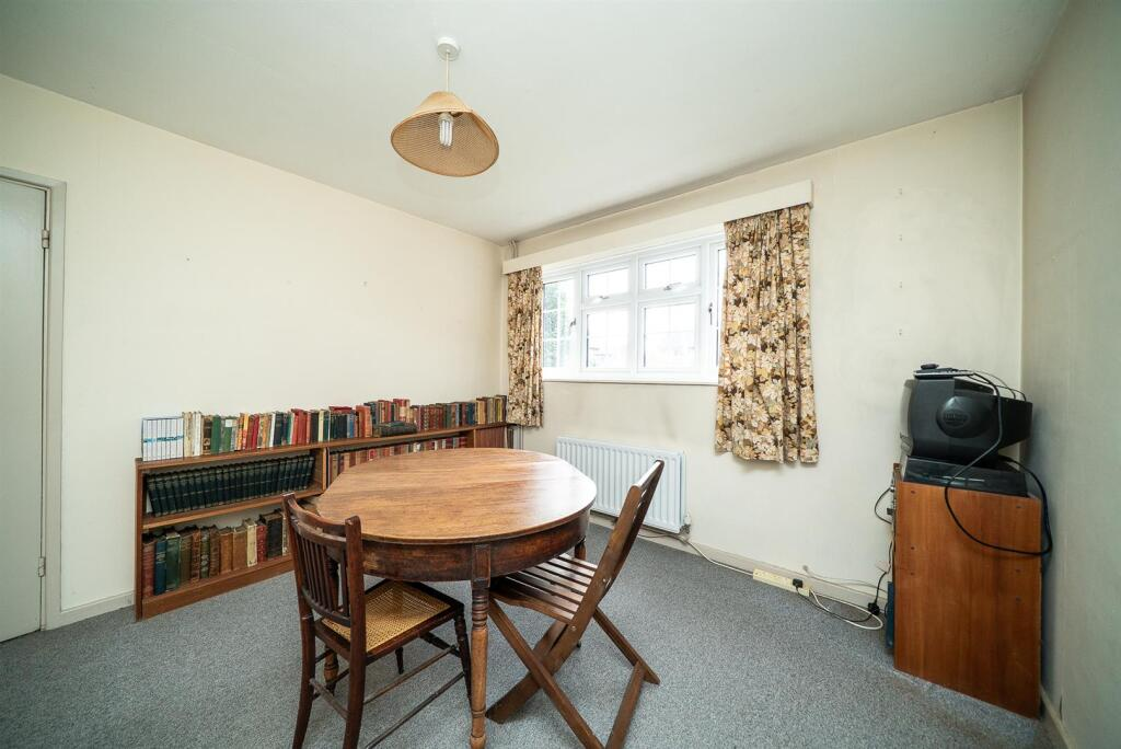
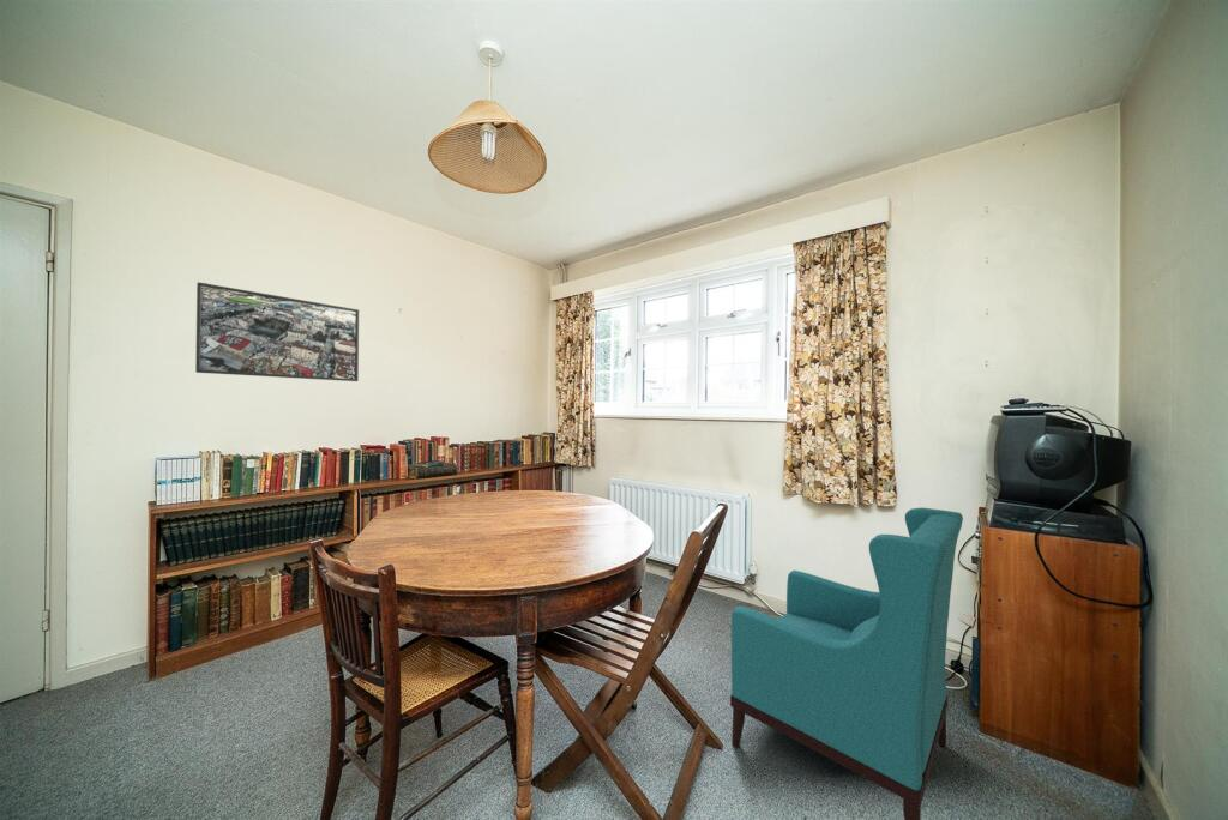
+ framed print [194,281,360,382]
+ armchair [729,507,964,820]
